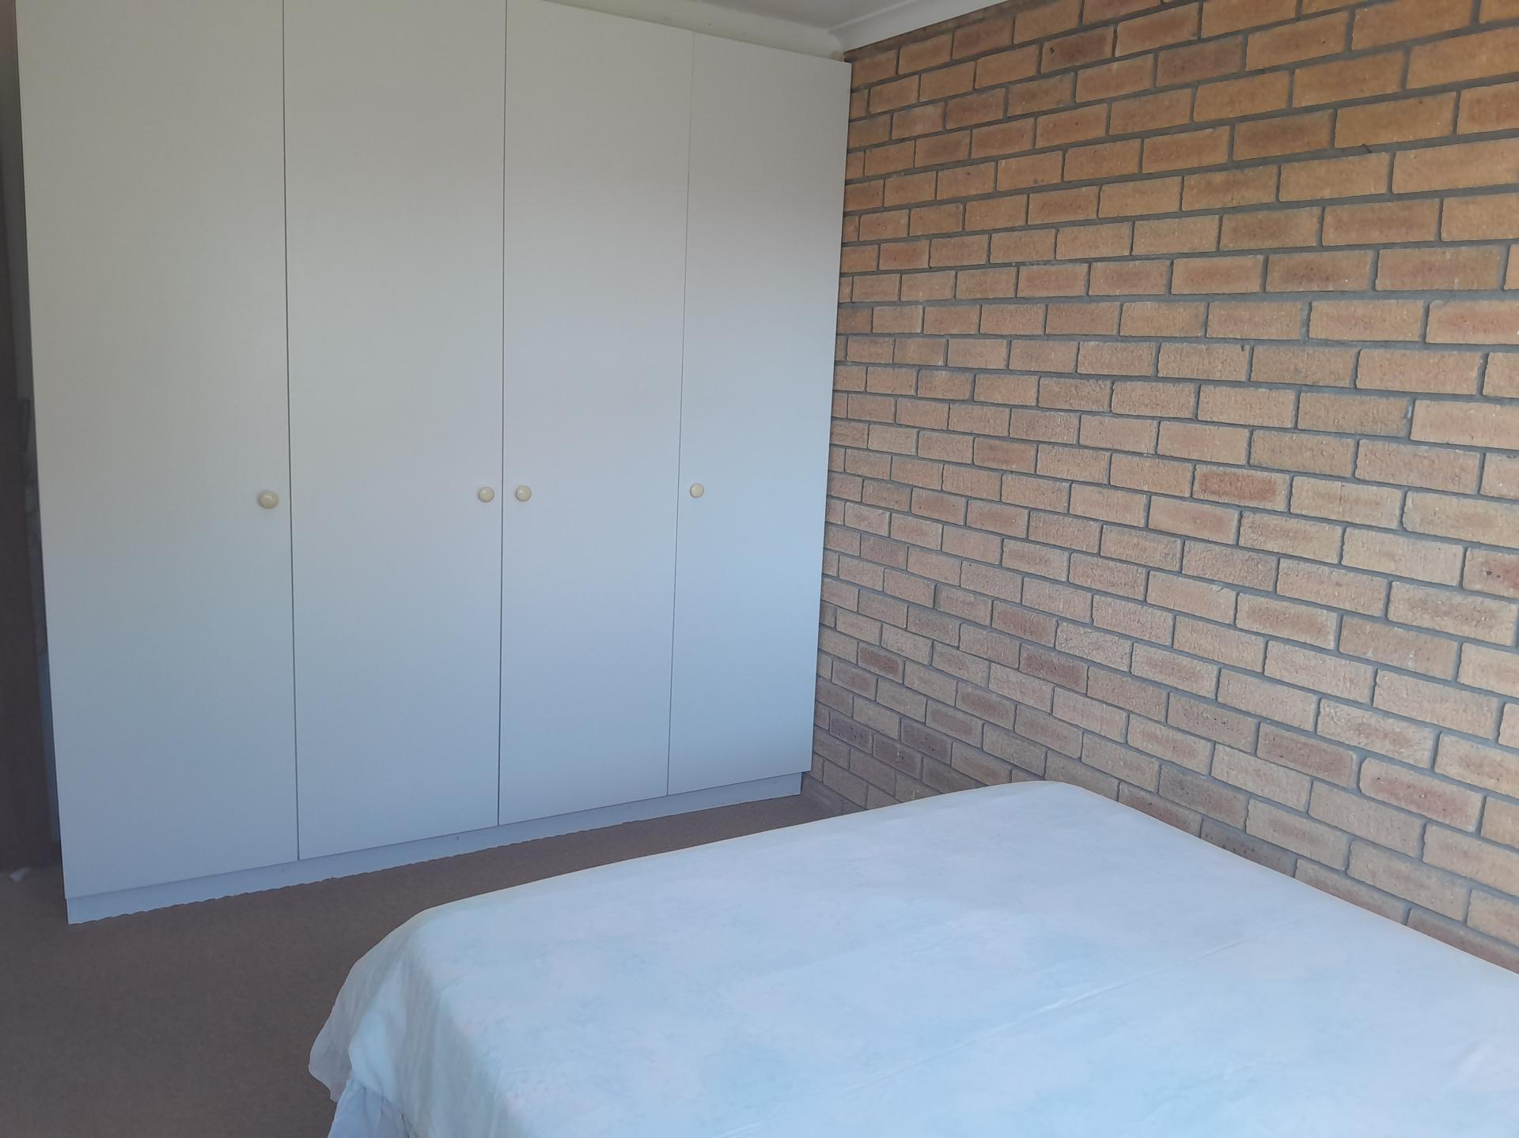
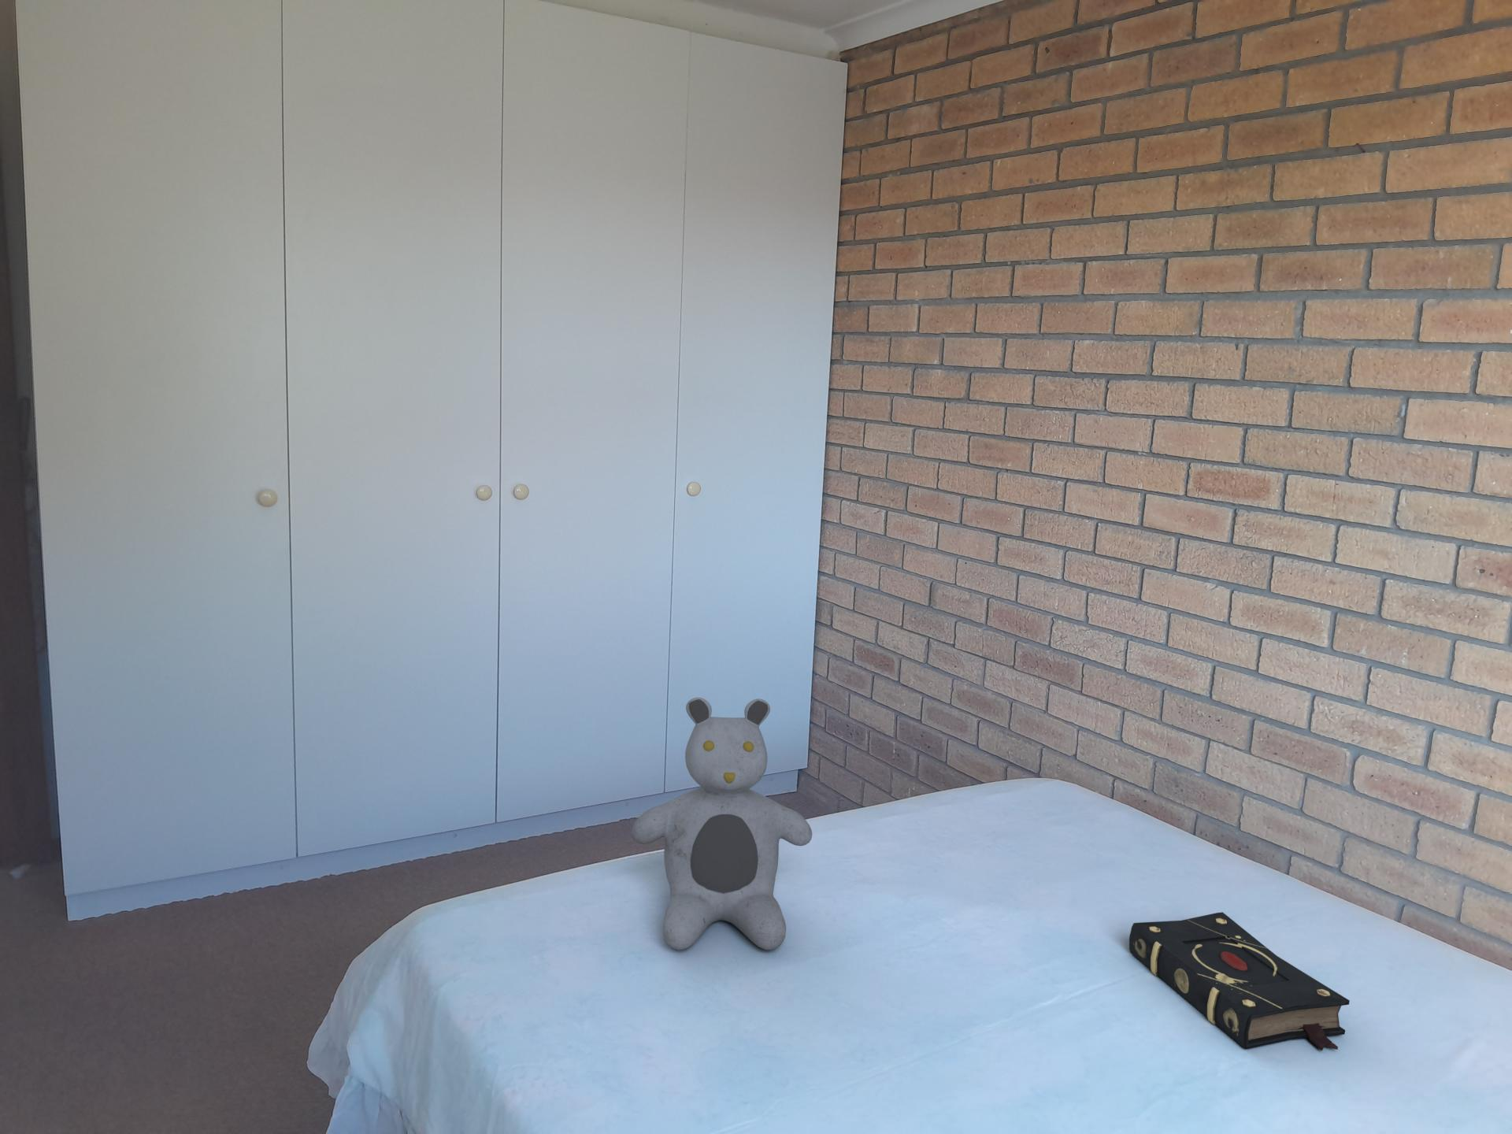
+ teddy bear [630,697,813,951]
+ book [1129,911,1350,1052]
